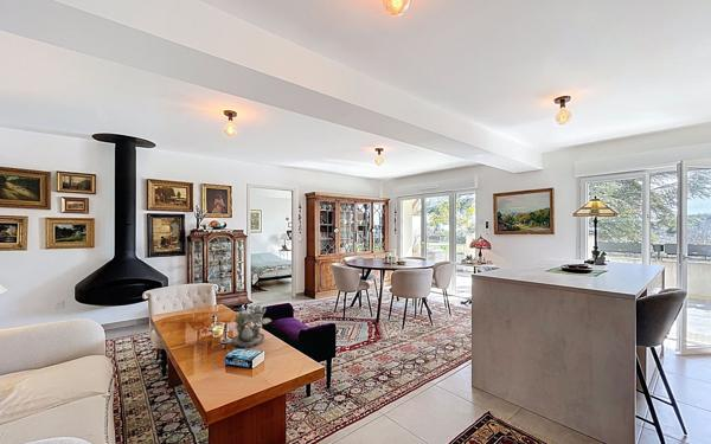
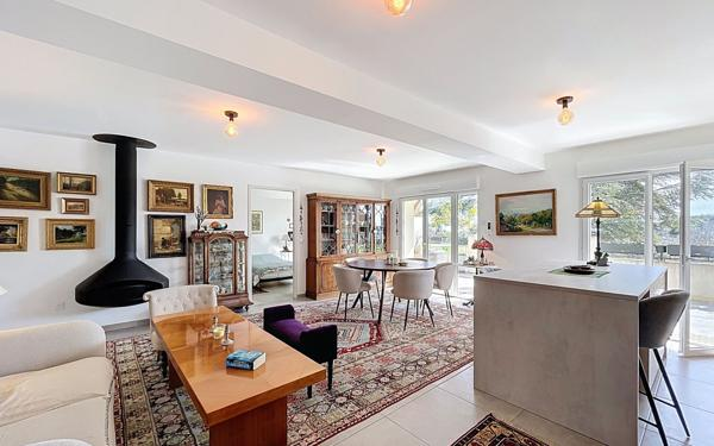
- succulent plant [231,303,273,349]
